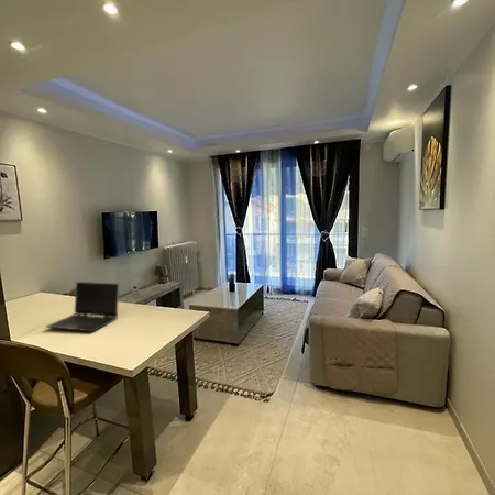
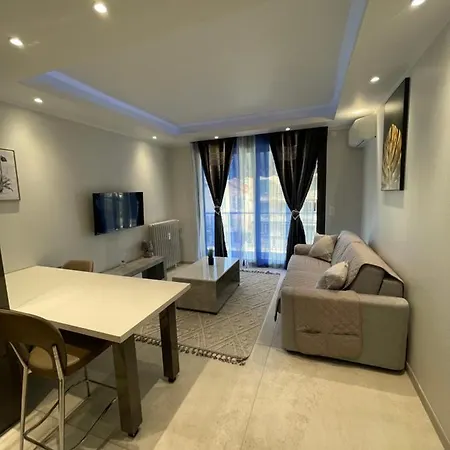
- laptop computer [44,280,120,332]
